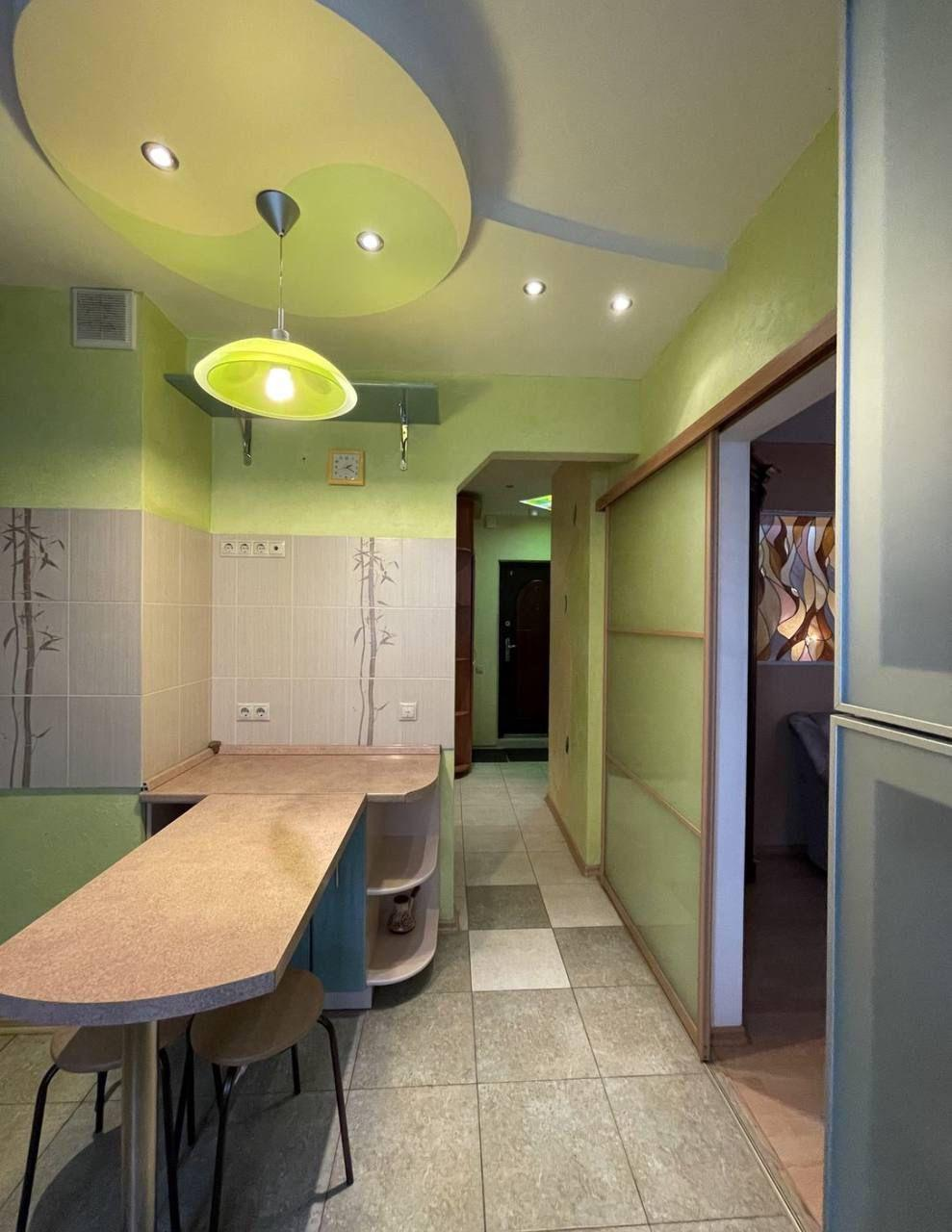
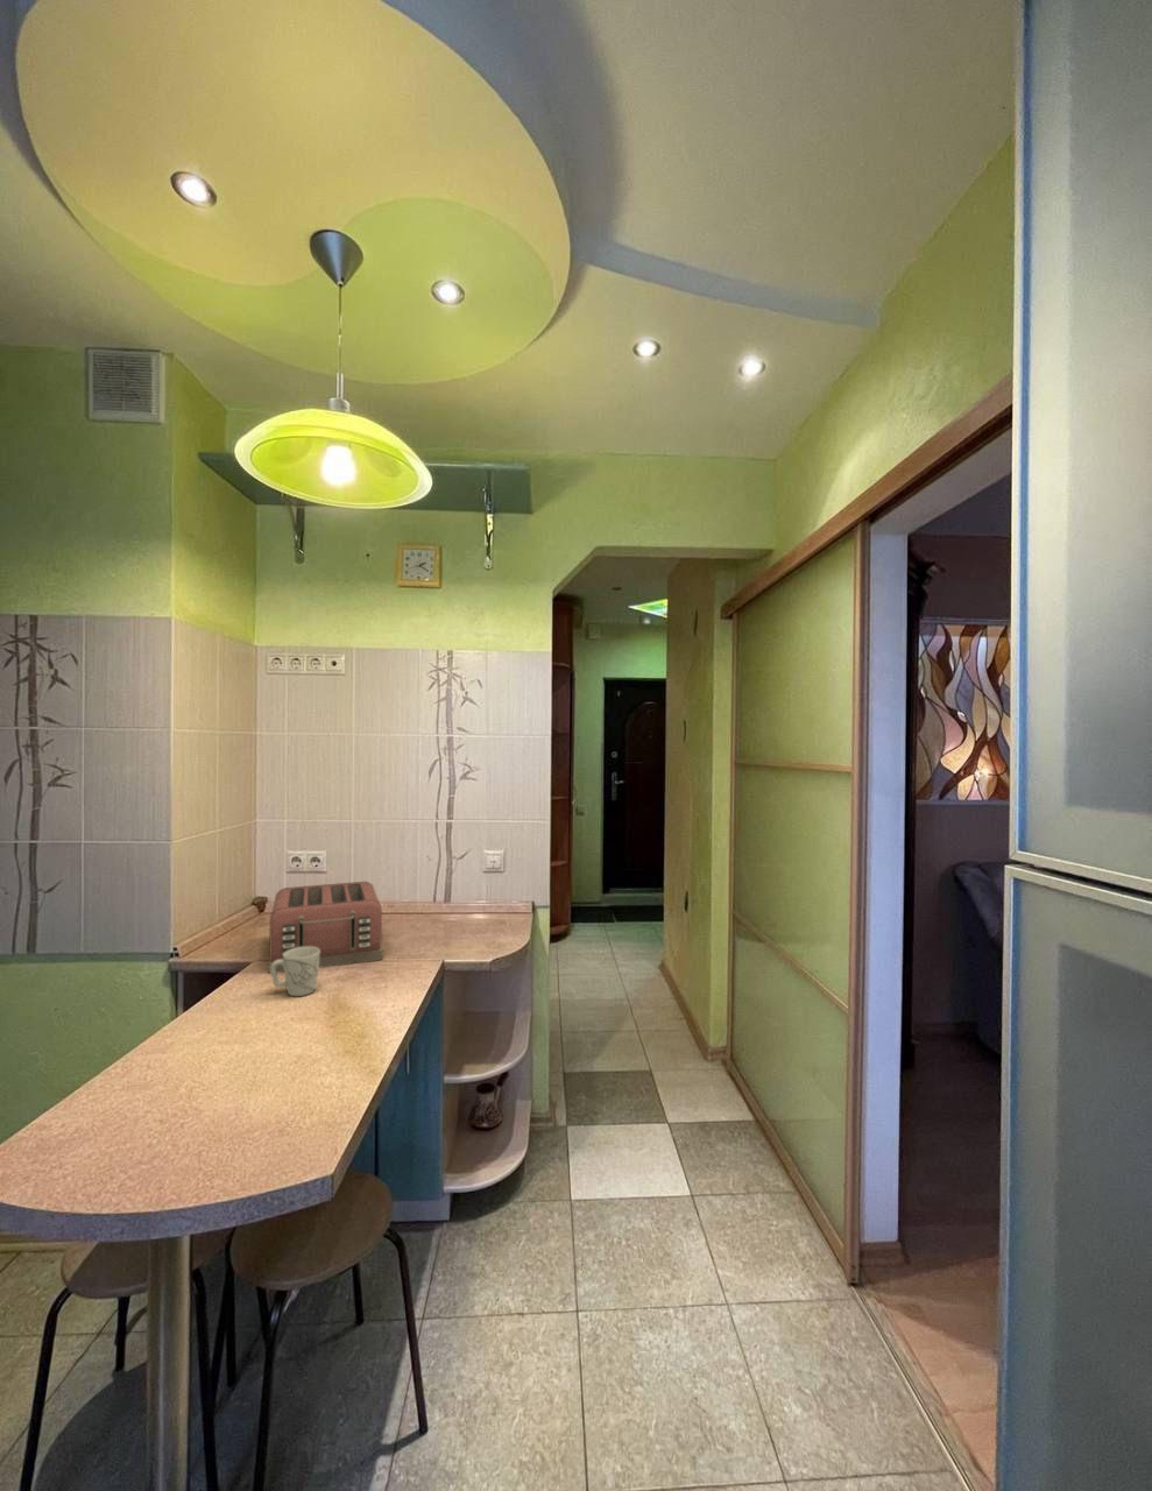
+ toaster [266,881,385,975]
+ mug [270,948,321,997]
